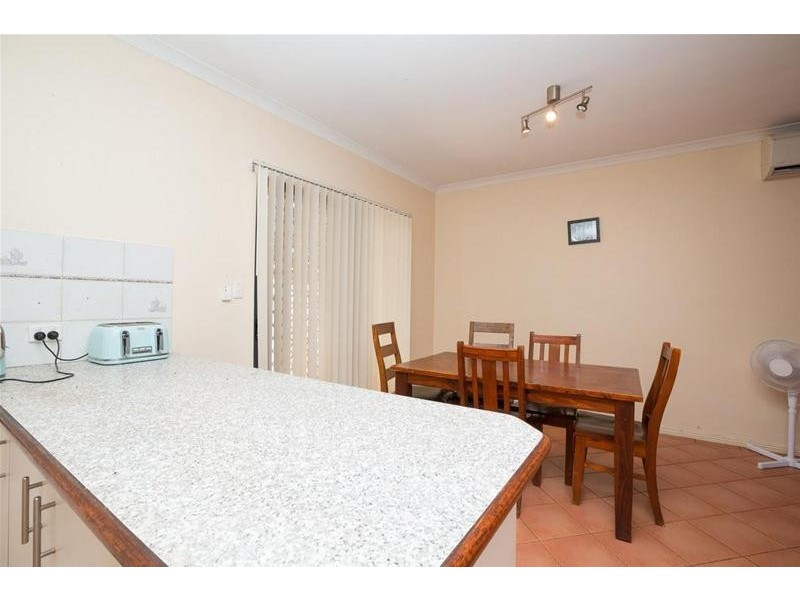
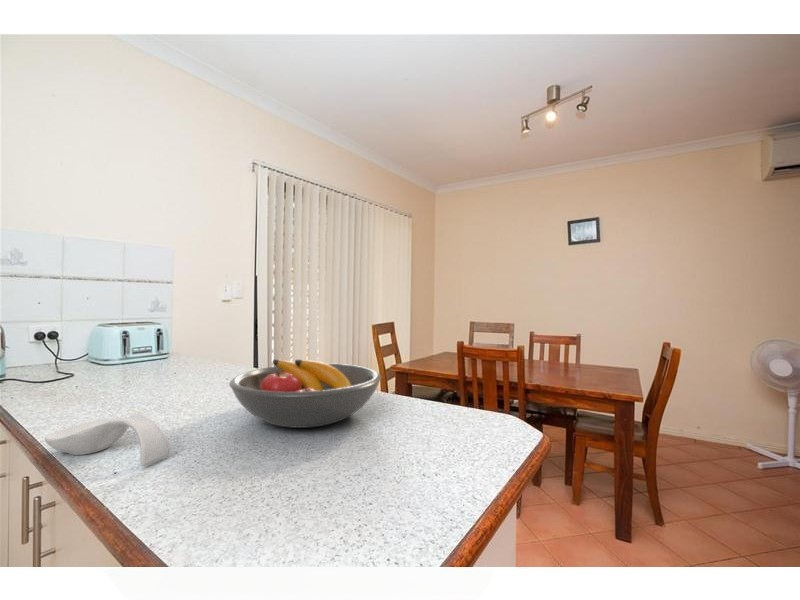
+ fruit bowl [228,358,382,429]
+ spoon rest [44,412,171,467]
